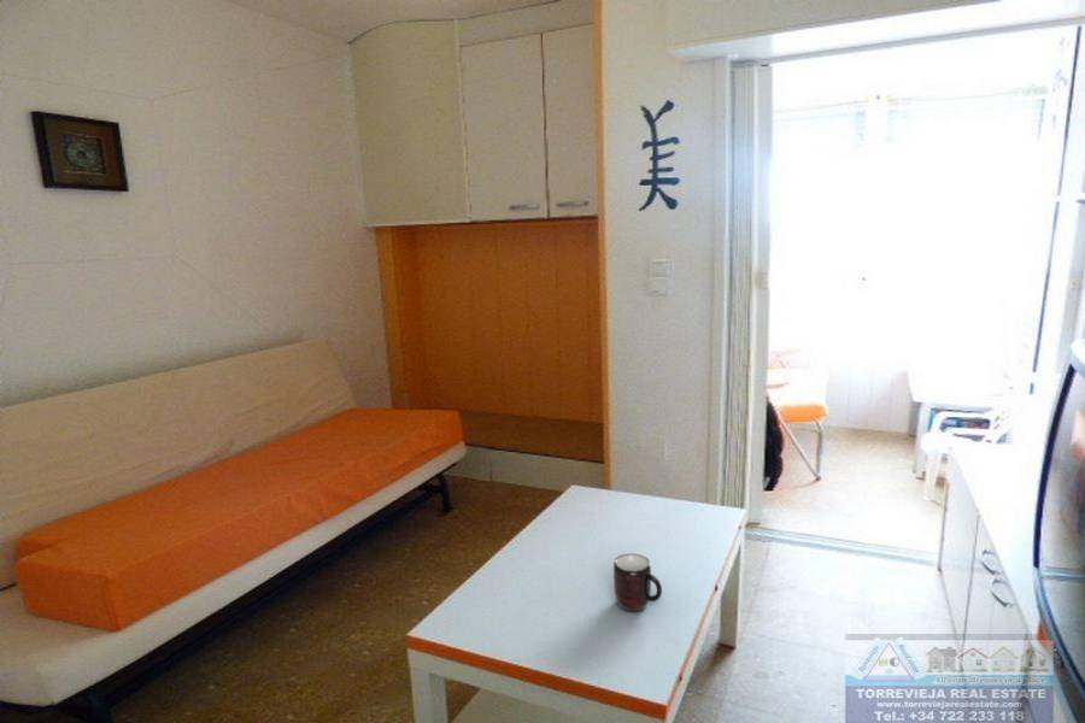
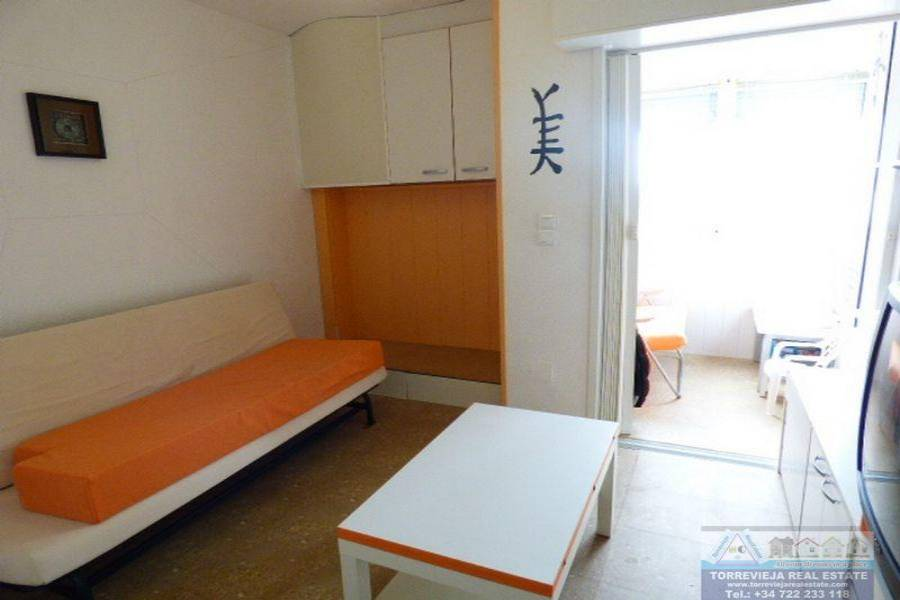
- mug [612,553,663,613]
